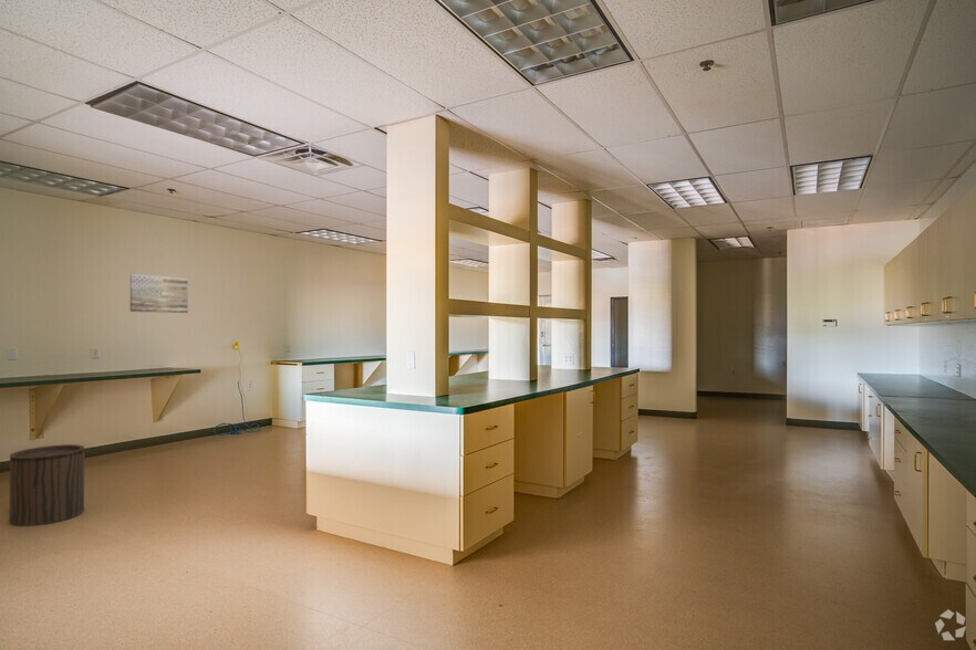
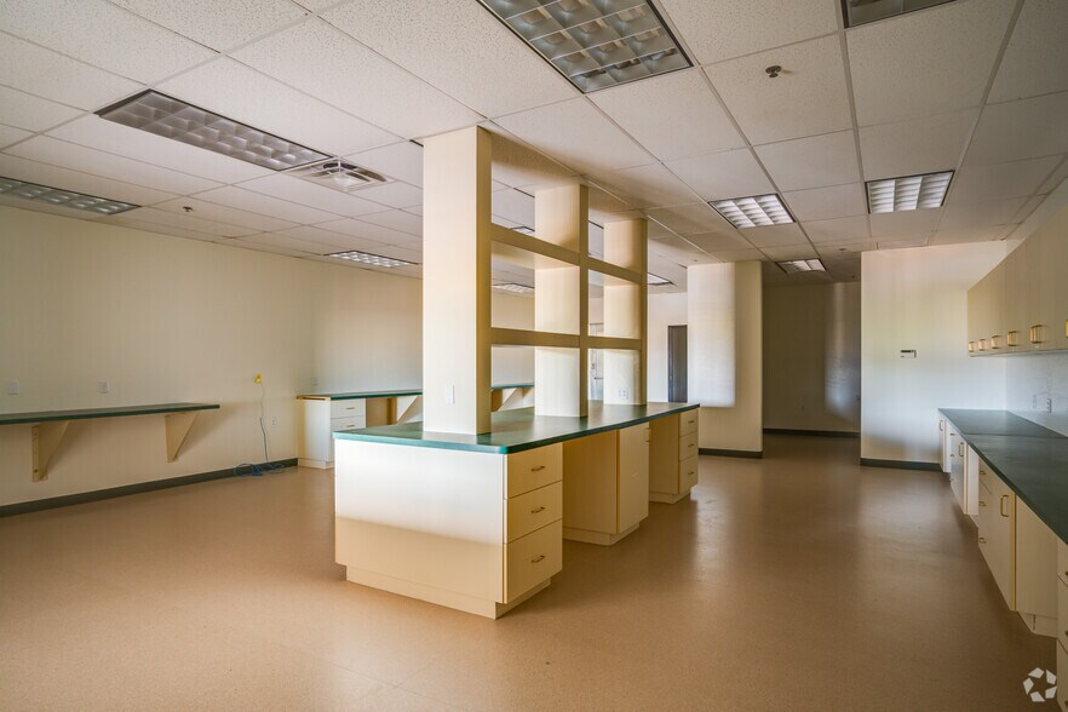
- wall art [129,273,189,314]
- stool [9,443,85,527]
